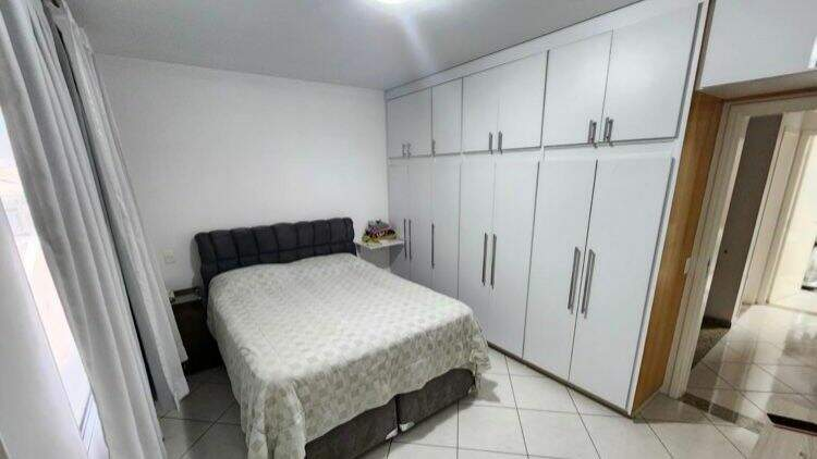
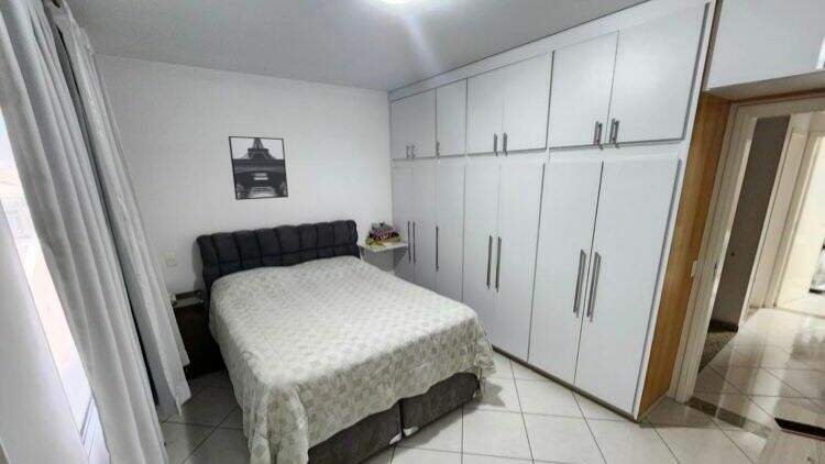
+ wall art [228,135,289,201]
